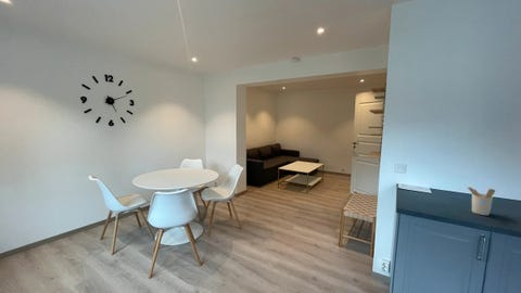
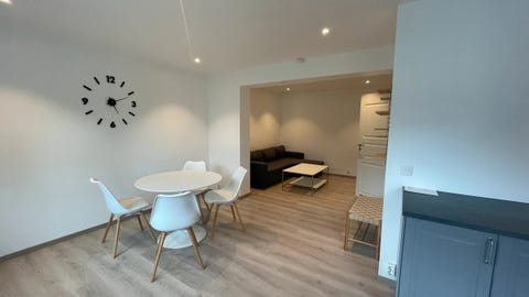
- utensil holder [466,186,496,216]
